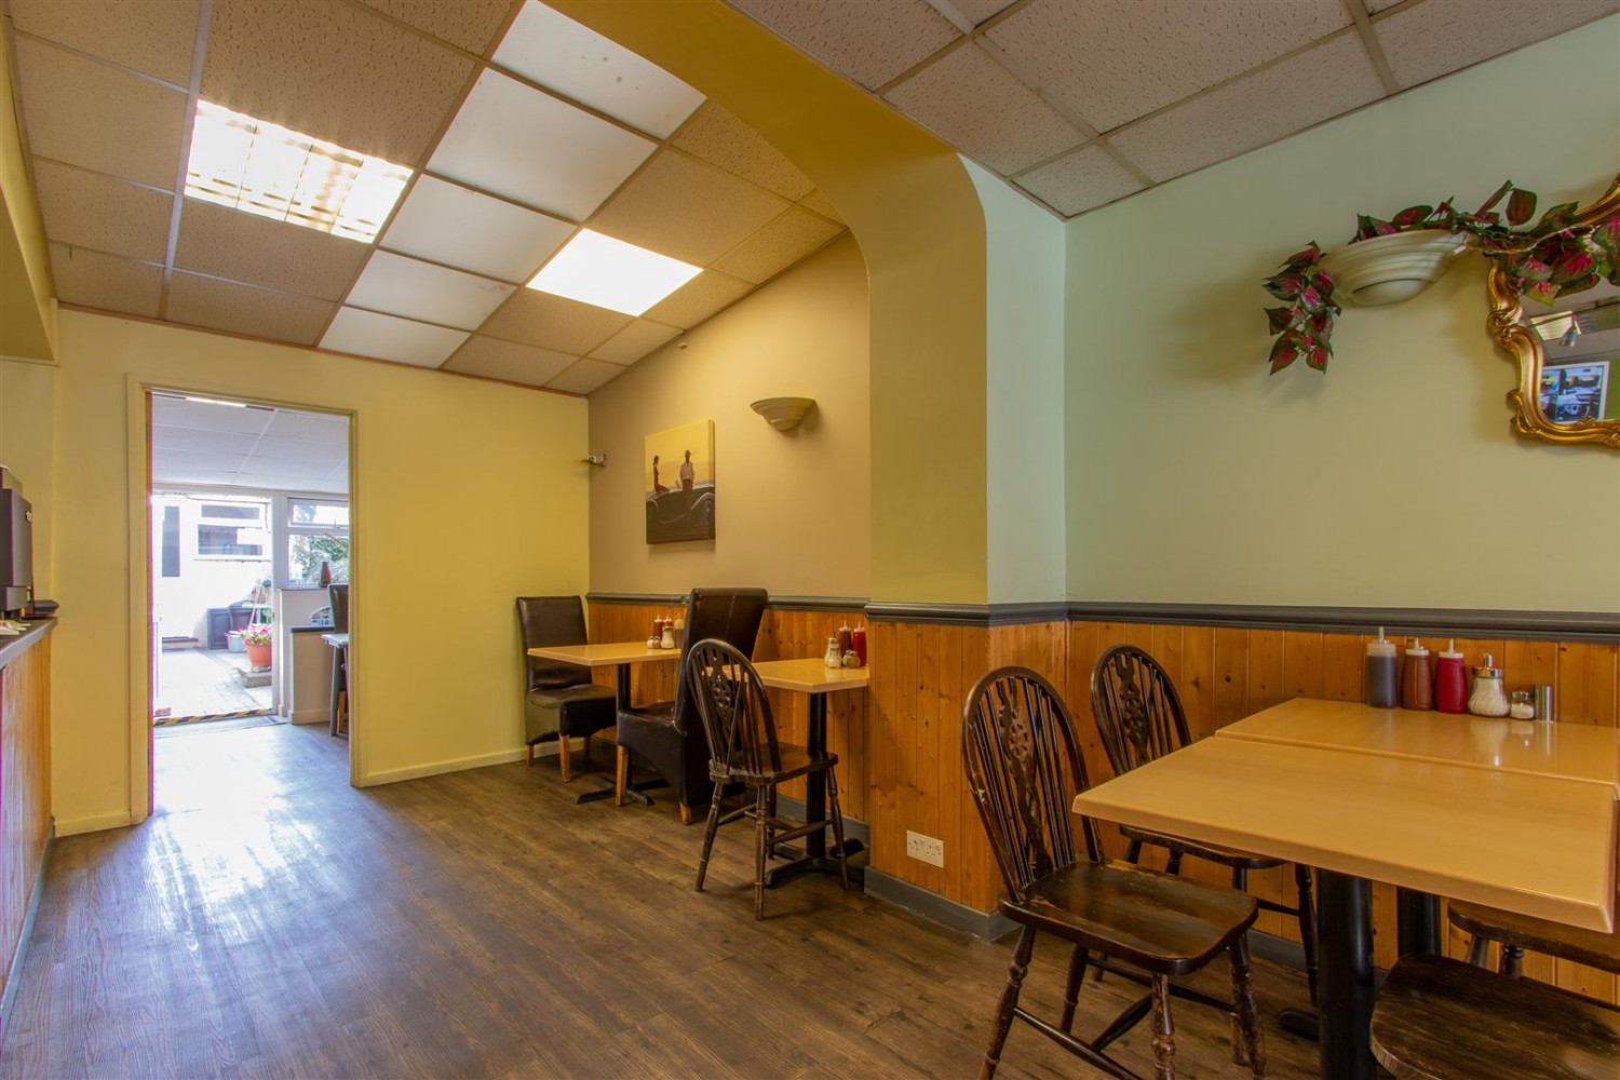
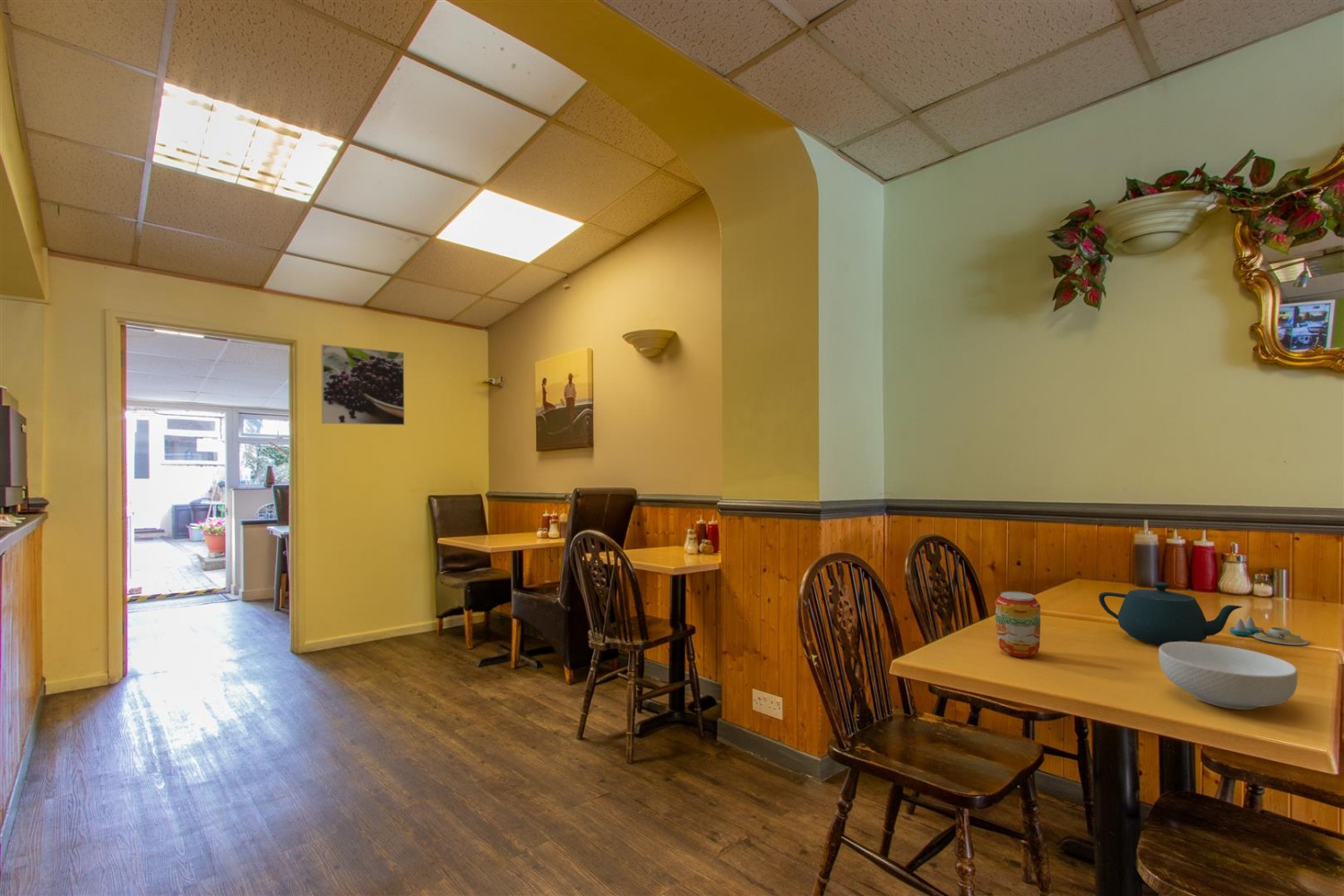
+ teapot [1098,582,1244,645]
+ beverage can [994,590,1041,659]
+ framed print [321,344,405,426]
+ cereal bowl [1158,642,1298,711]
+ salt and pepper shaker set [1228,616,1310,647]
